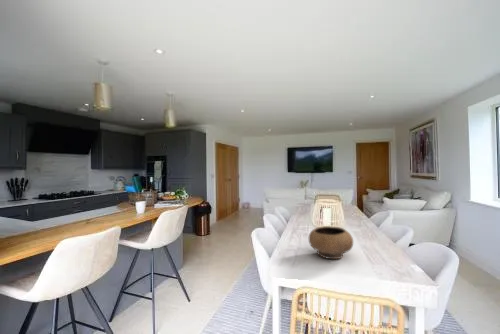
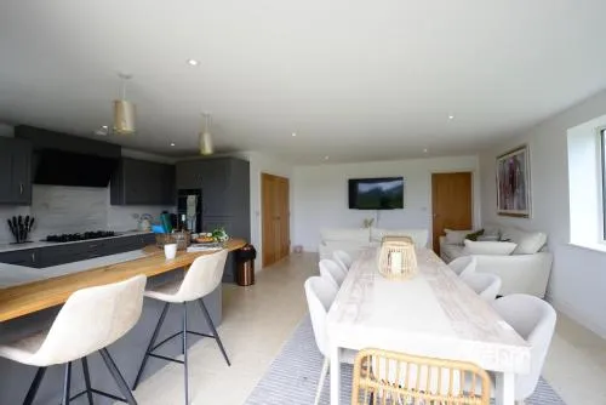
- bowl [308,225,354,260]
